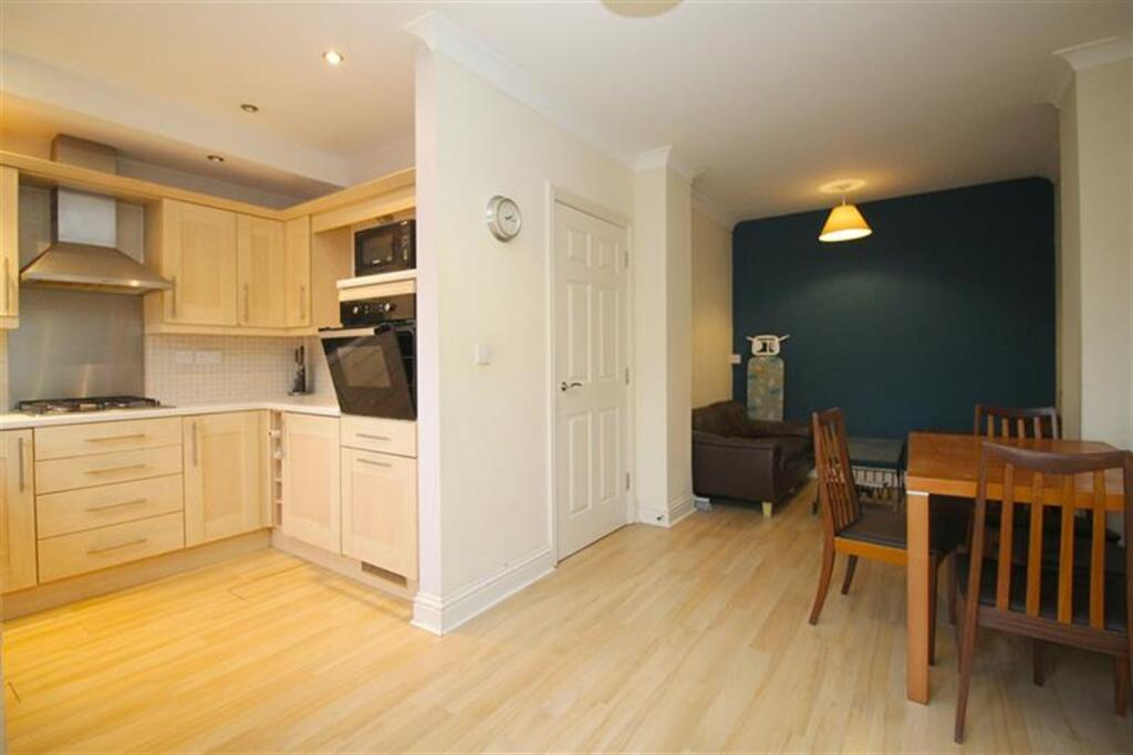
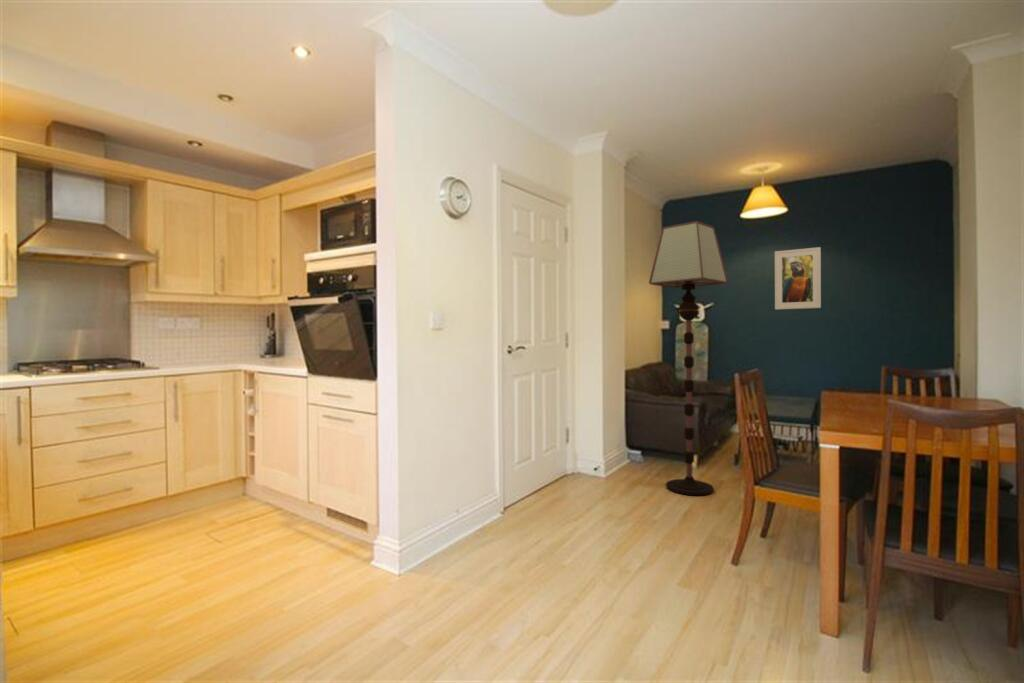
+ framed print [774,246,822,310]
+ floor lamp [648,220,729,496]
